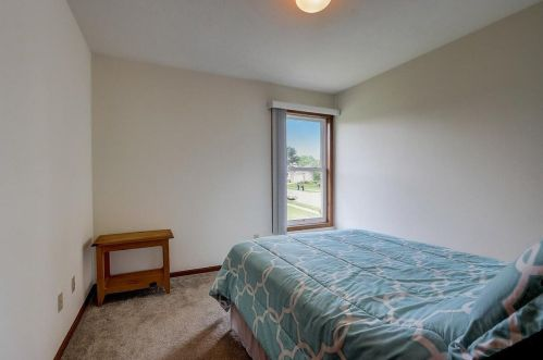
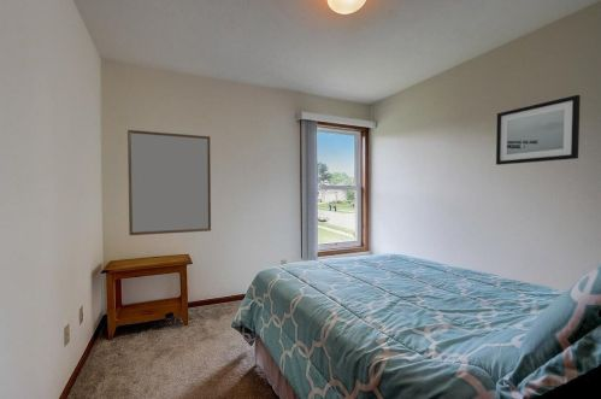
+ wall art [495,94,582,166]
+ home mirror [126,129,212,236]
